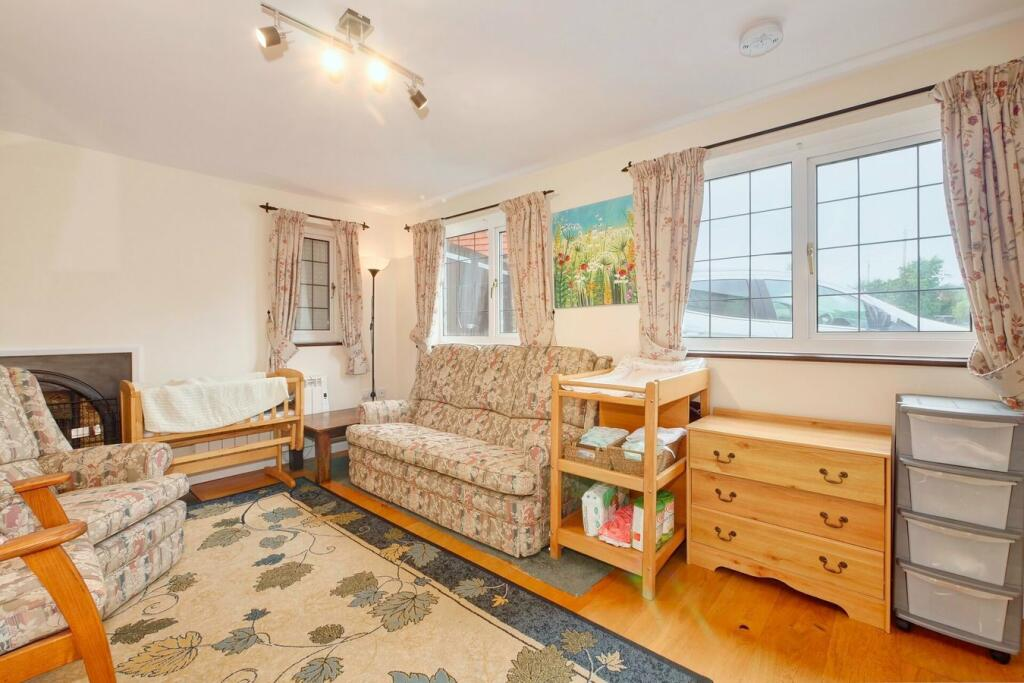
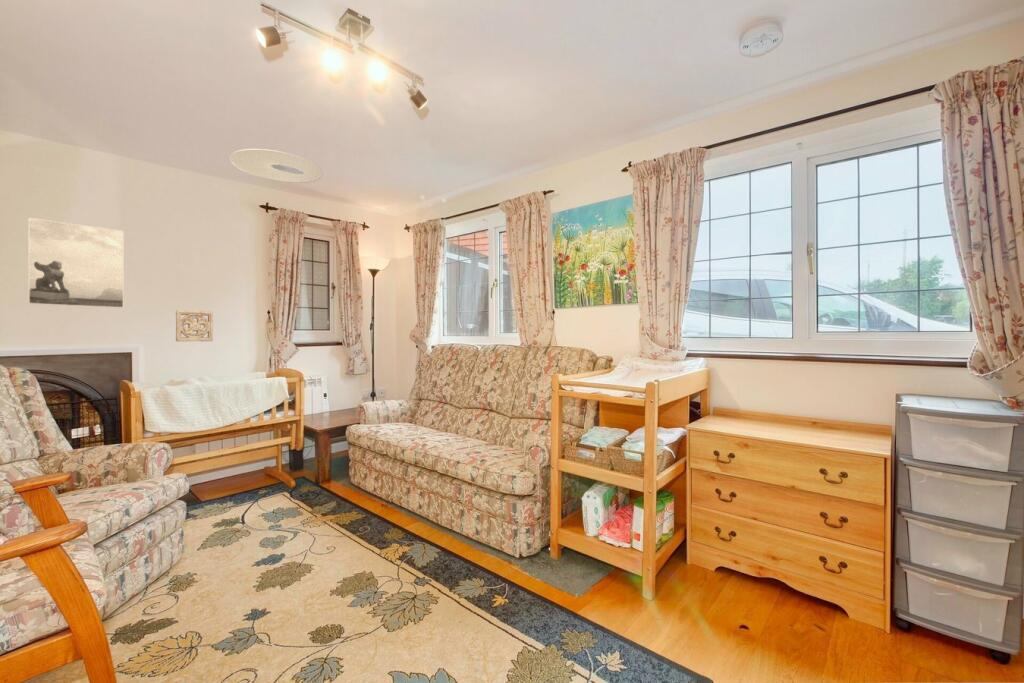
+ wall ornament [175,309,214,343]
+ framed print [27,217,125,309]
+ ceiling light [229,148,324,184]
